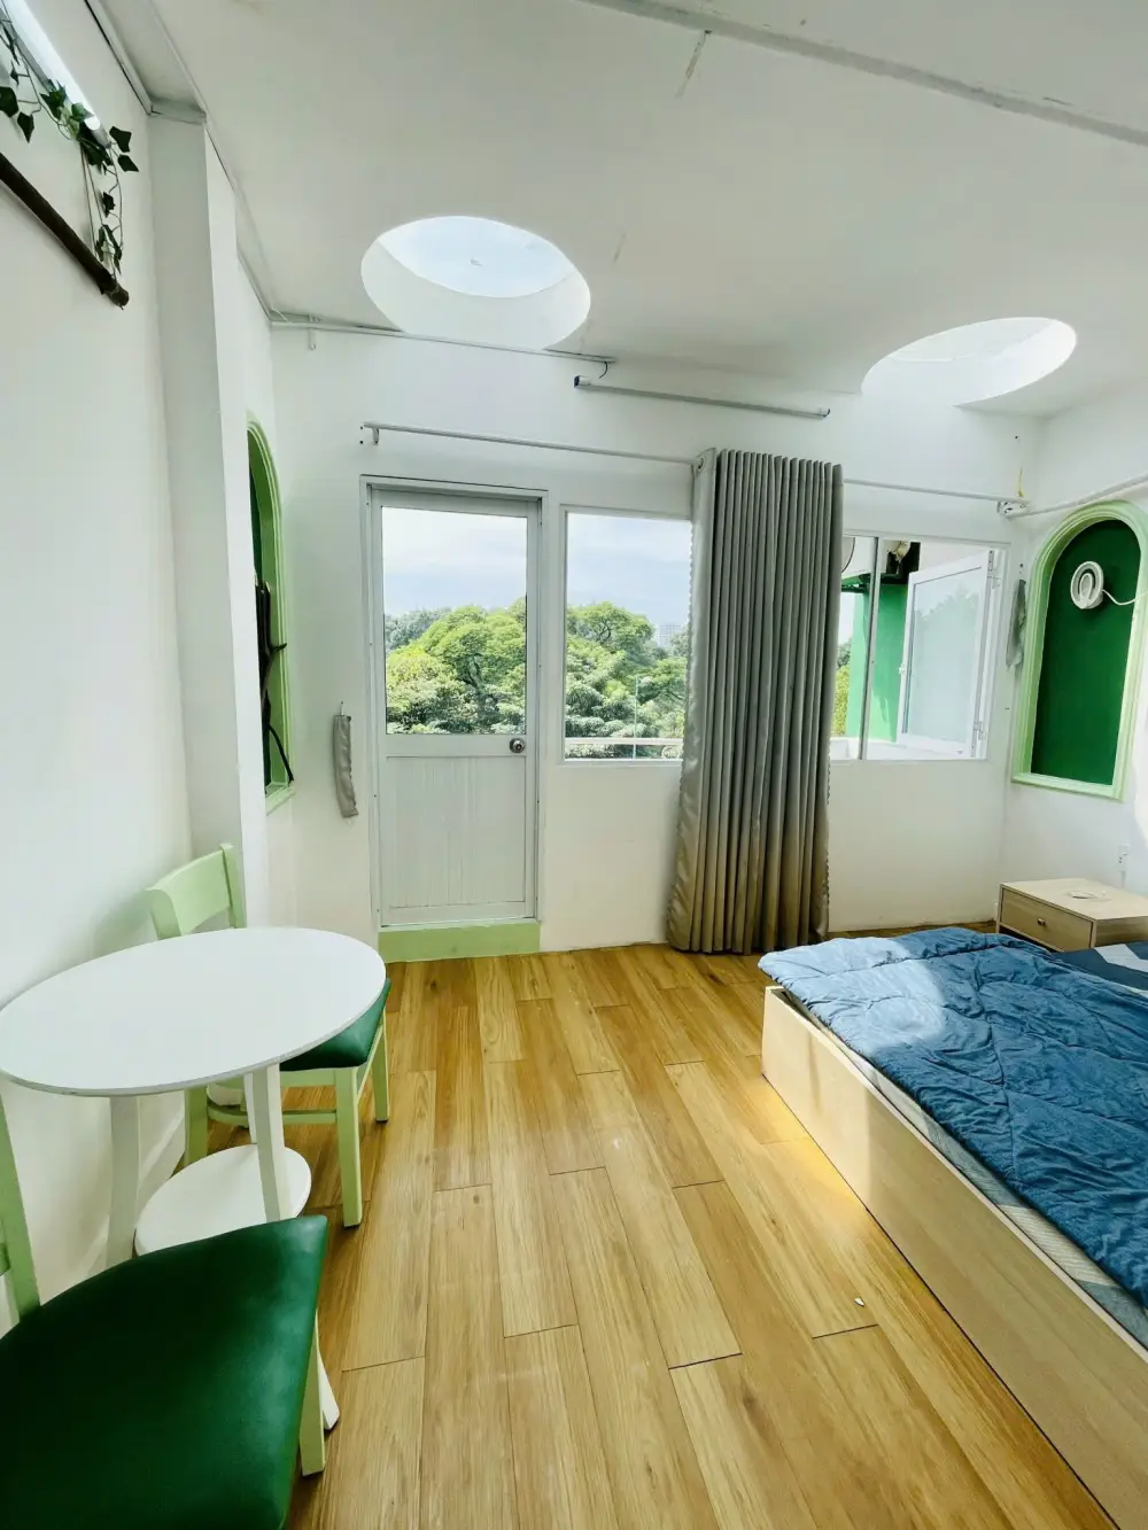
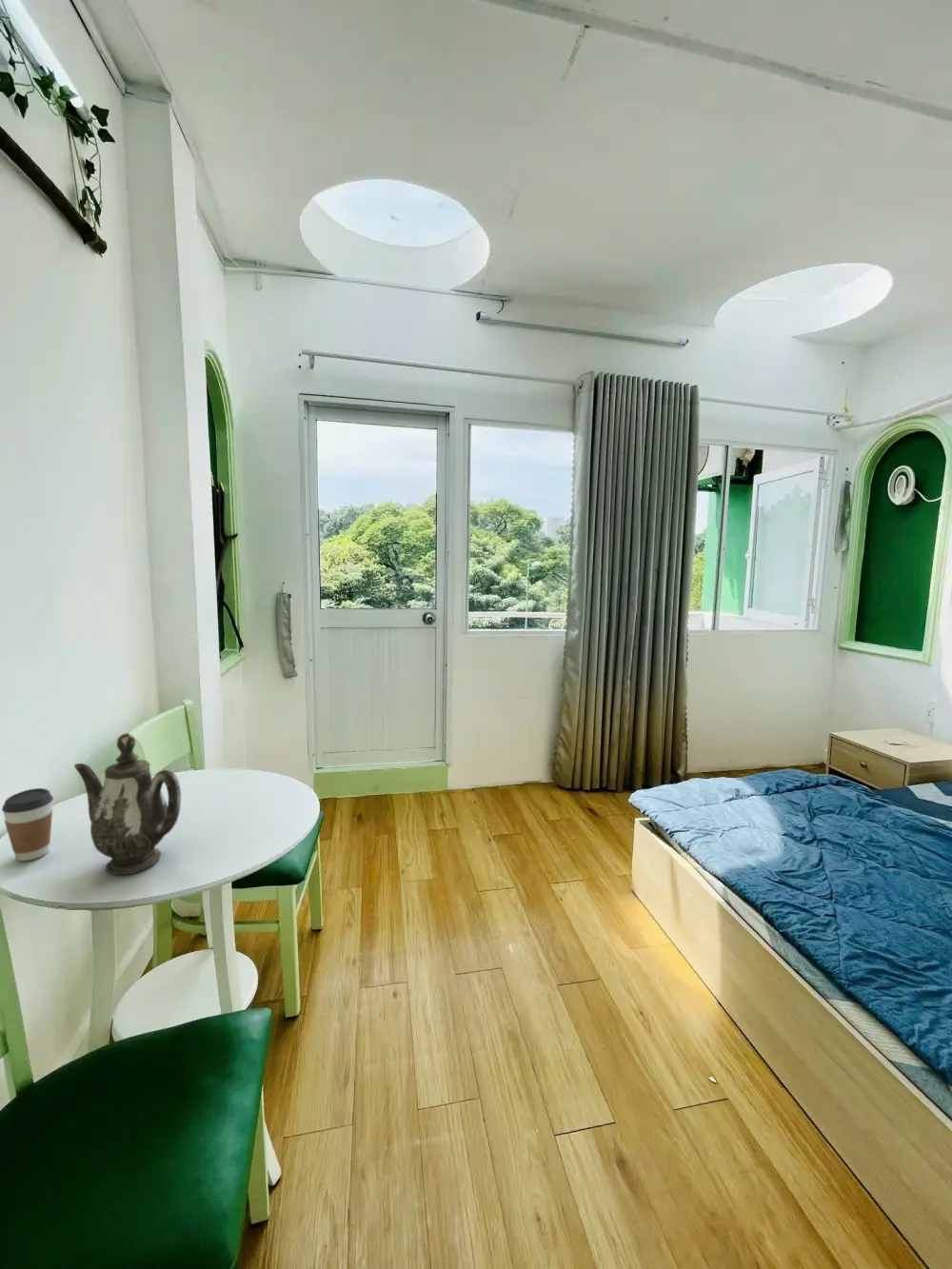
+ teapot [73,732,182,876]
+ coffee cup [1,787,54,862]
